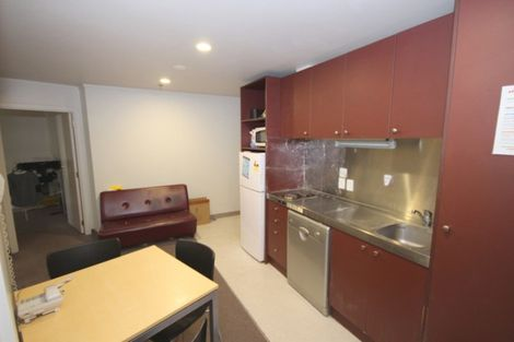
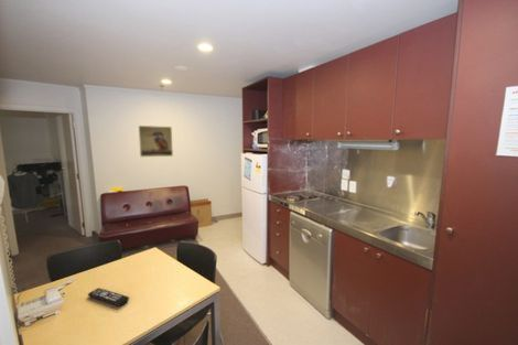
+ remote control [87,287,130,308]
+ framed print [138,125,174,158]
